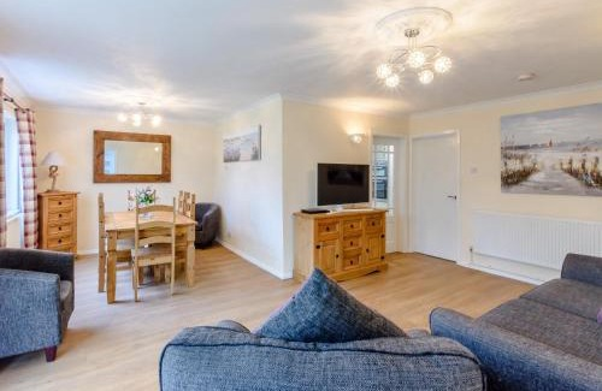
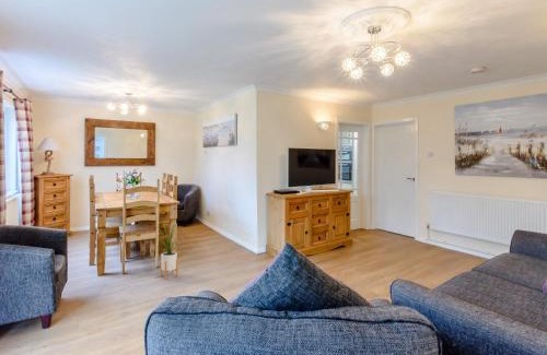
+ house plant [154,218,184,280]
